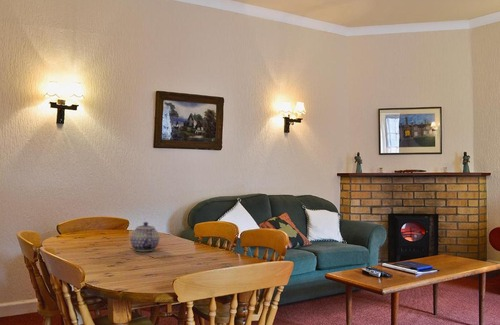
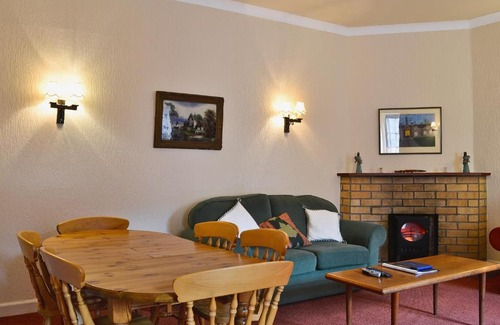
- teapot [129,221,160,252]
